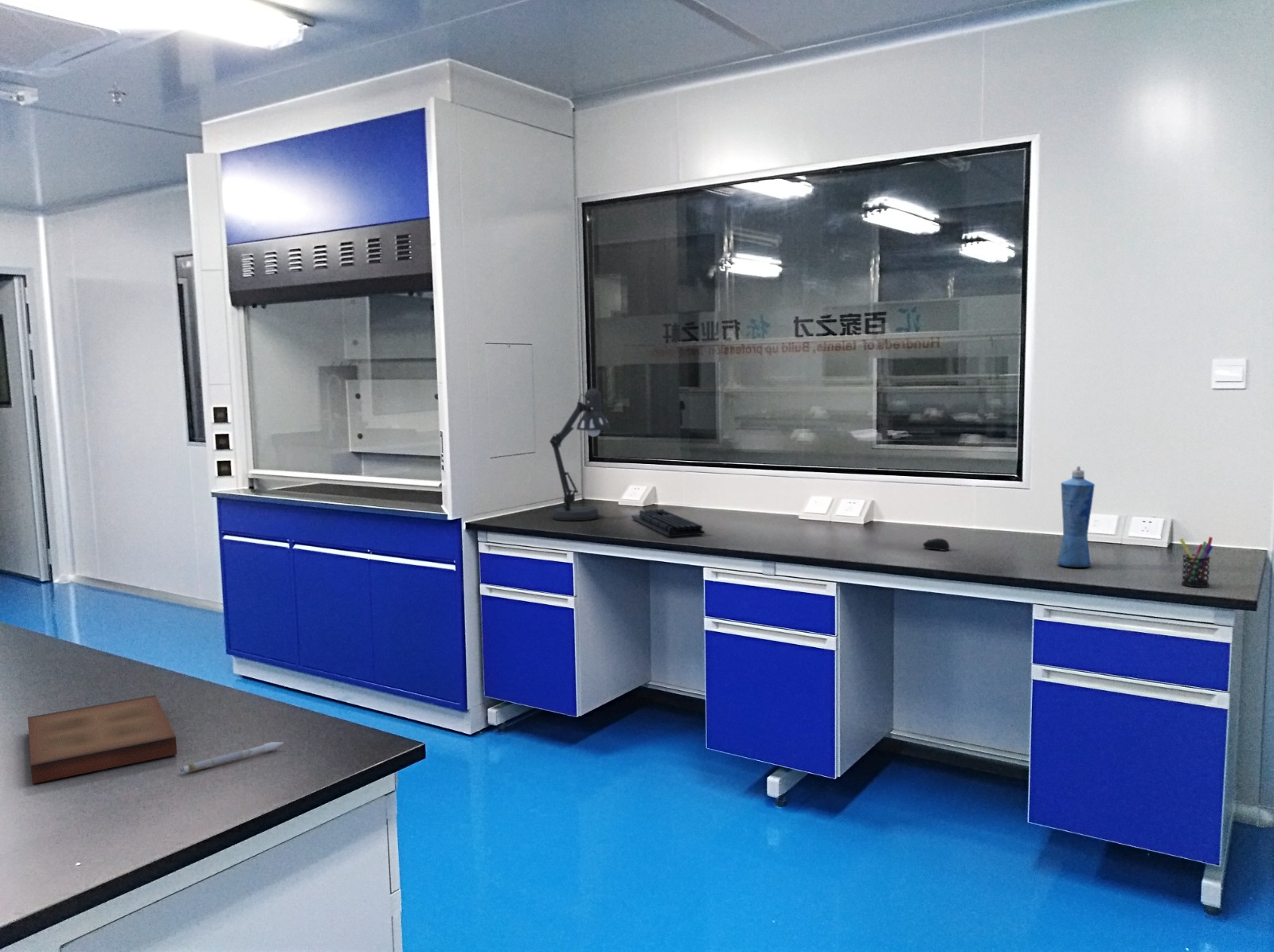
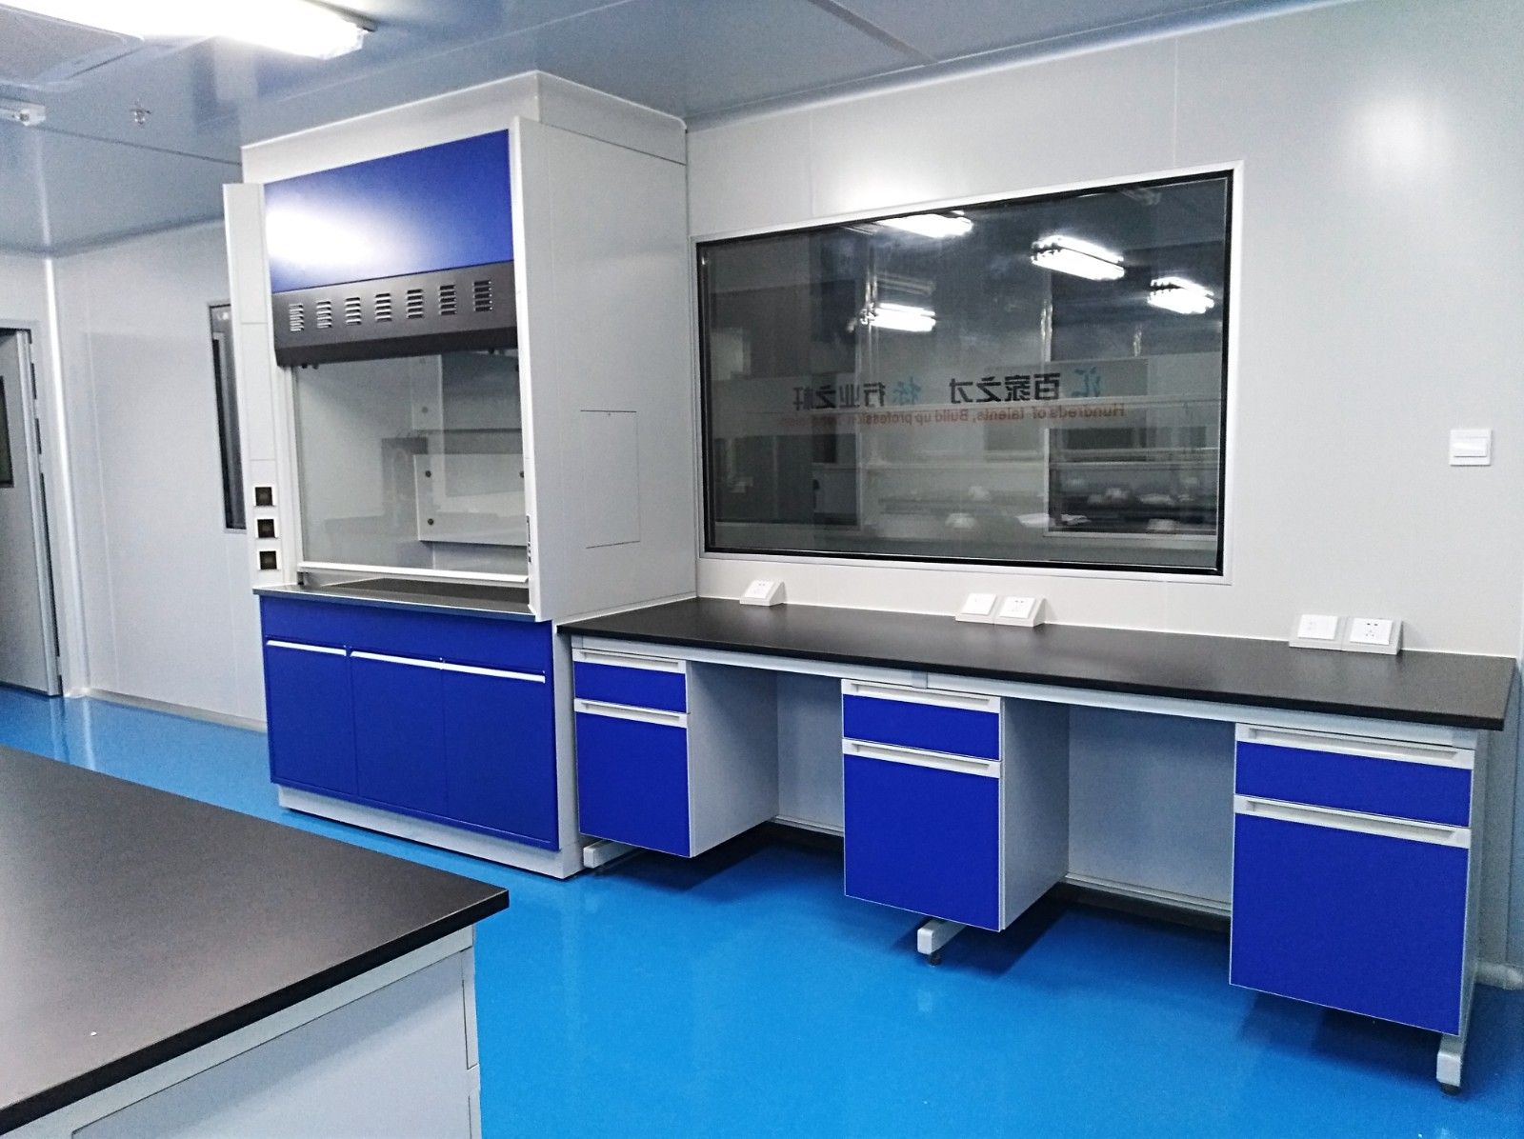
- desk lamp [549,388,612,521]
- computer mouse [922,537,951,552]
- keyboard [631,508,705,537]
- squeeze bottle [1057,465,1096,568]
- toy rocket [180,741,284,773]
- pen holder [1179,536,1213,588]
- book [27,695,178,784]
